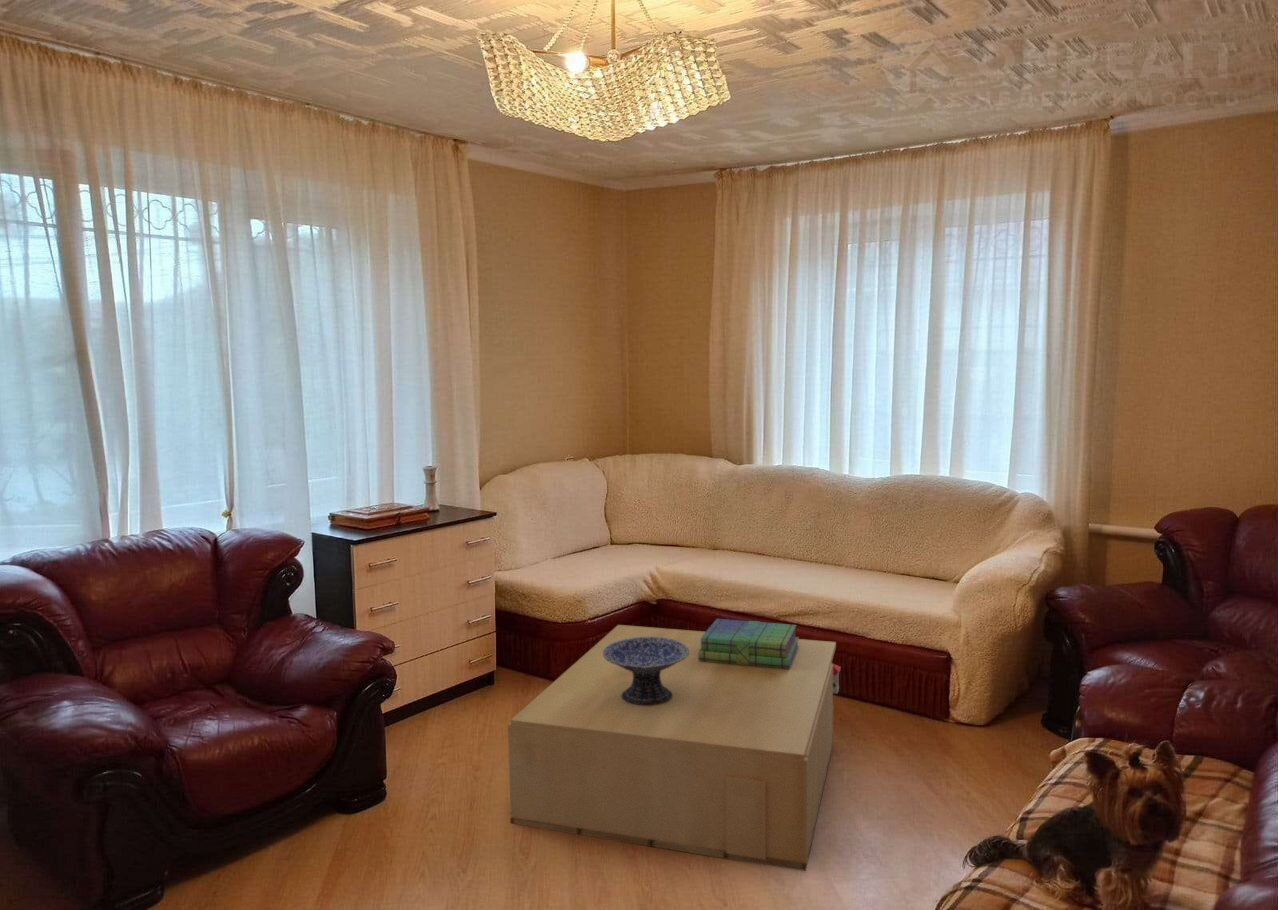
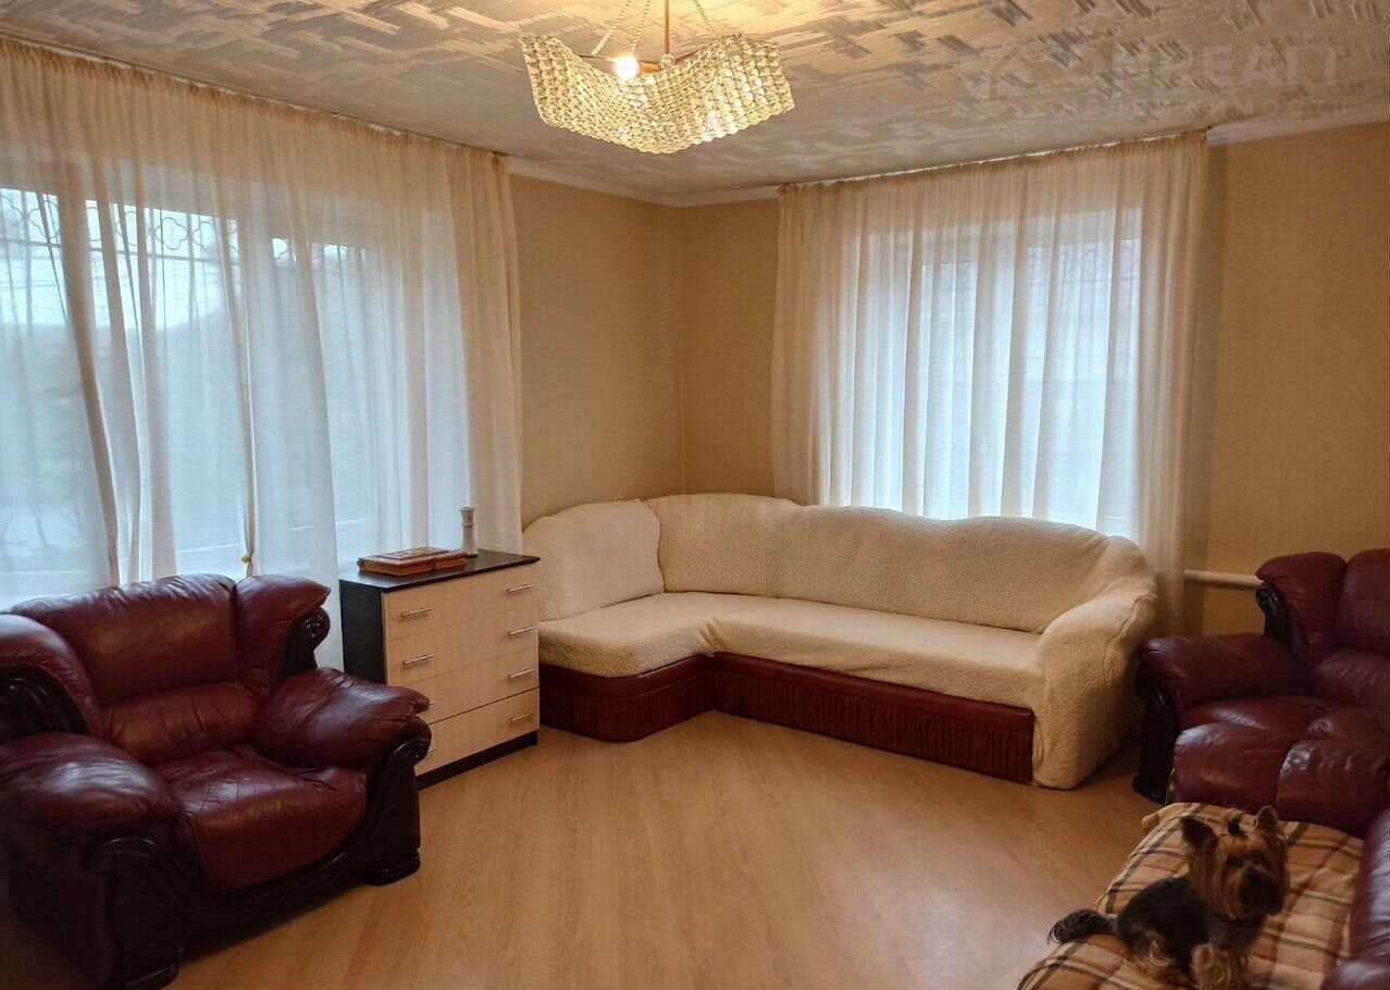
- decorative bowl [603,637,689,706]
- coffee table [507,624,842,872]
- stack of books [698,618,800,669]
